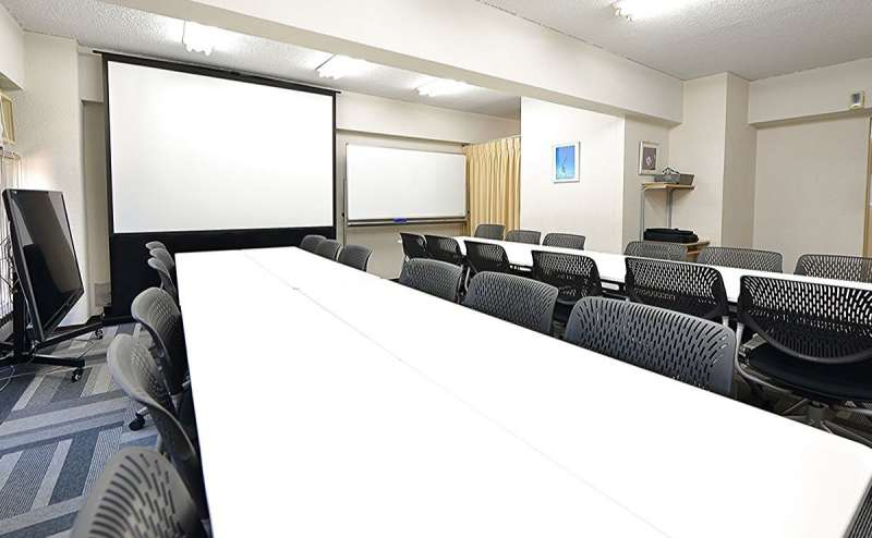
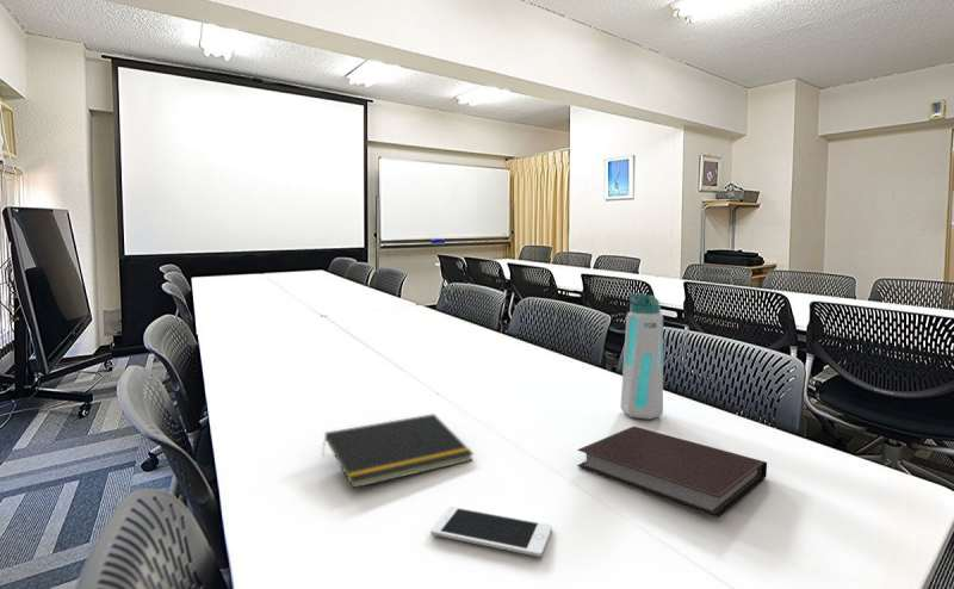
+ notebook [576,426,768,519]
+ notepad [321,413,475,490]
+ cell phone [429,506,553,558]
+ water bottle [619,293,664,421]
